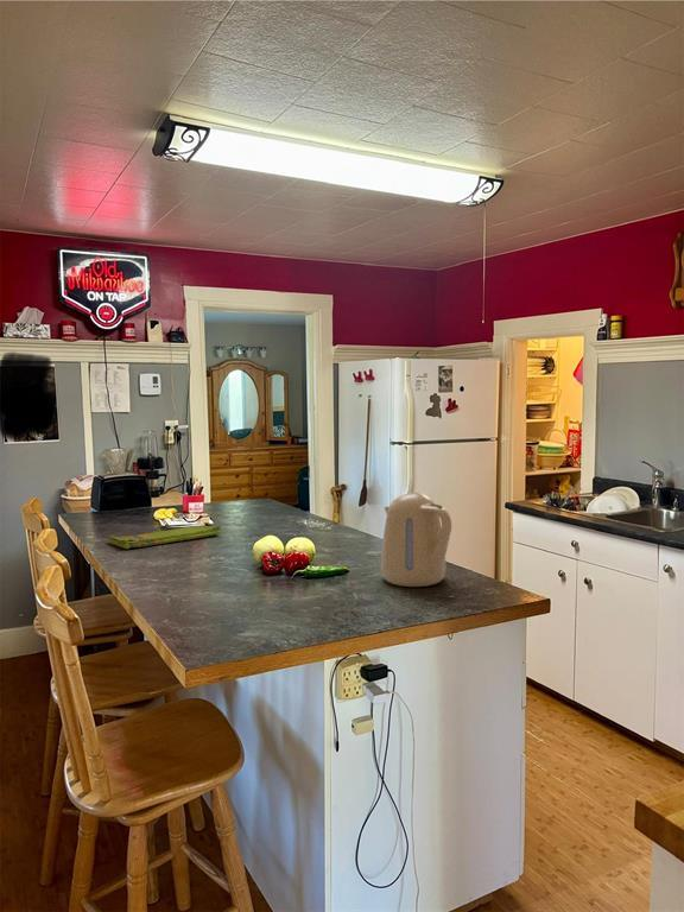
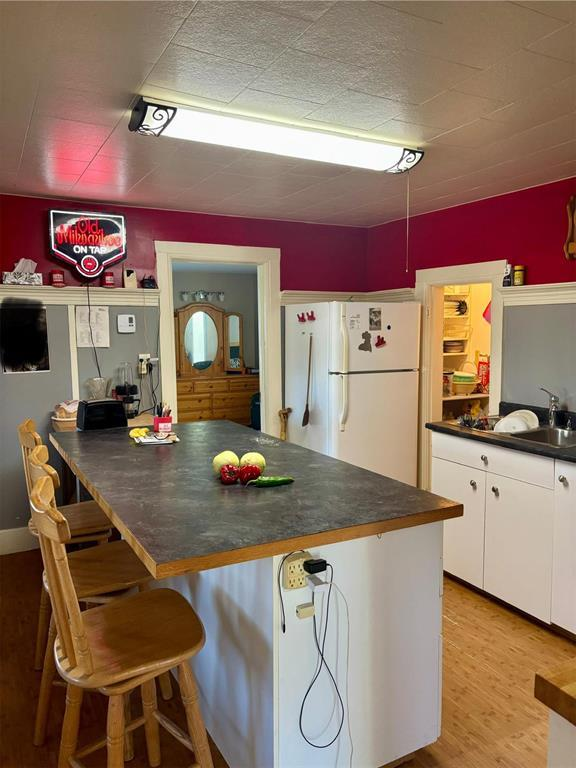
- kettle [380,492,452,588]
- dish towel [108,524,221,550]
